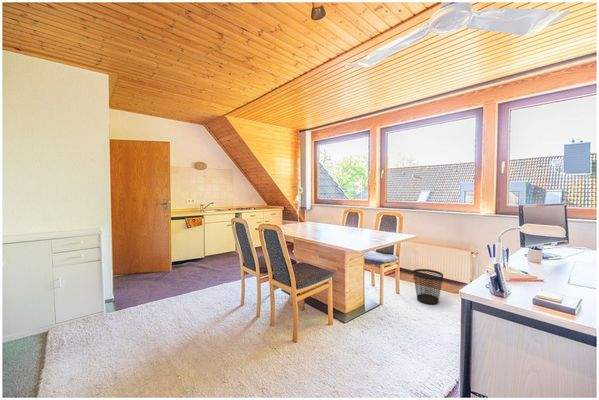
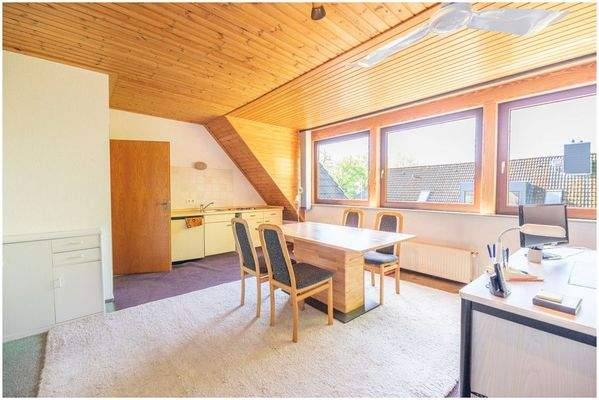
- wastebasket [412,268,444,305]
